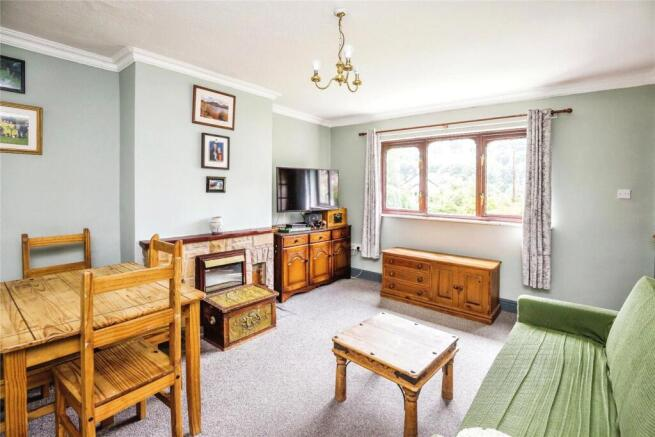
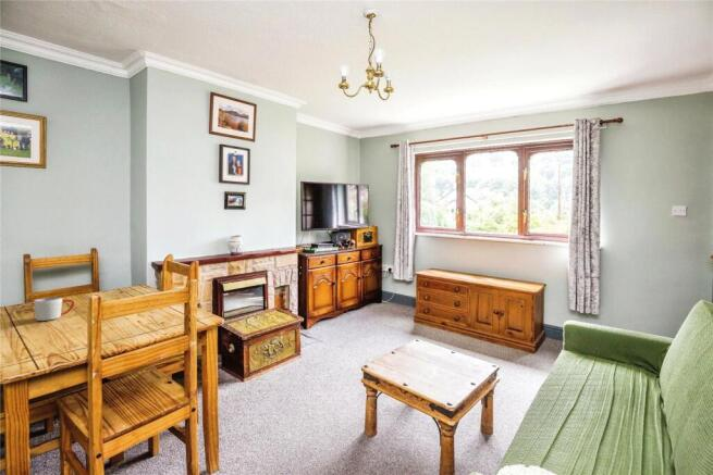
+ mug [33,296,75,322]
